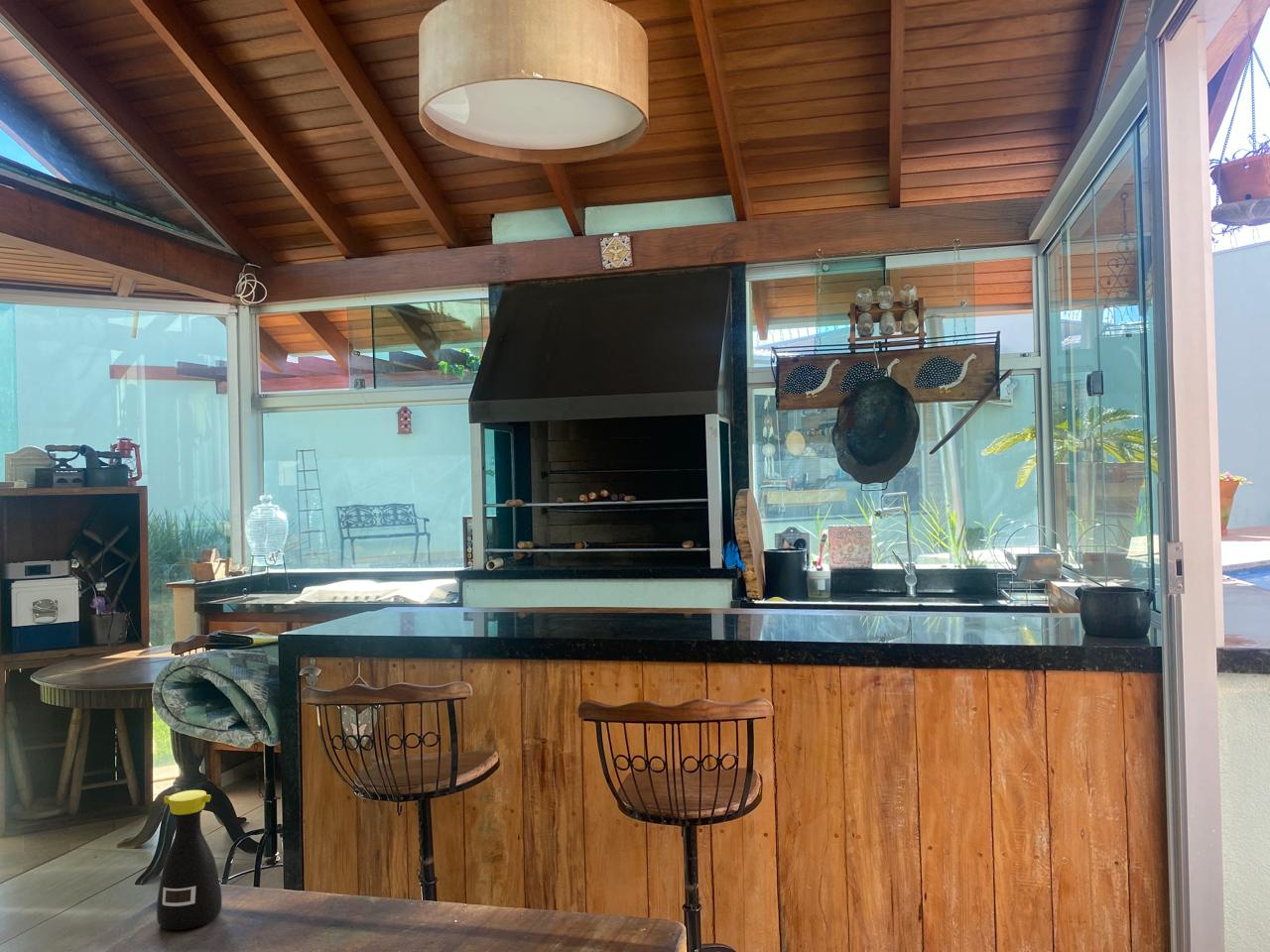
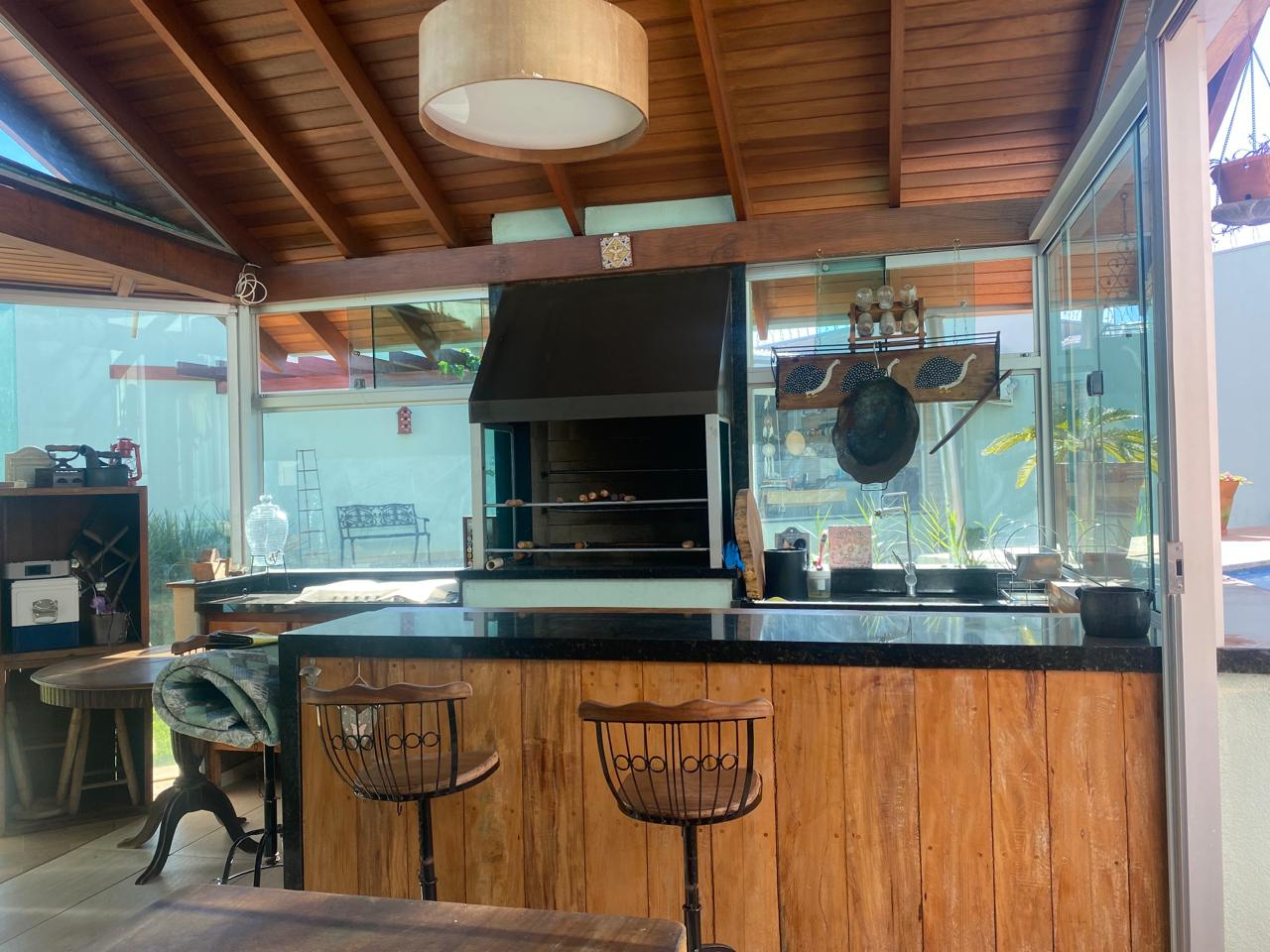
- bottle [156,789,222,931]
